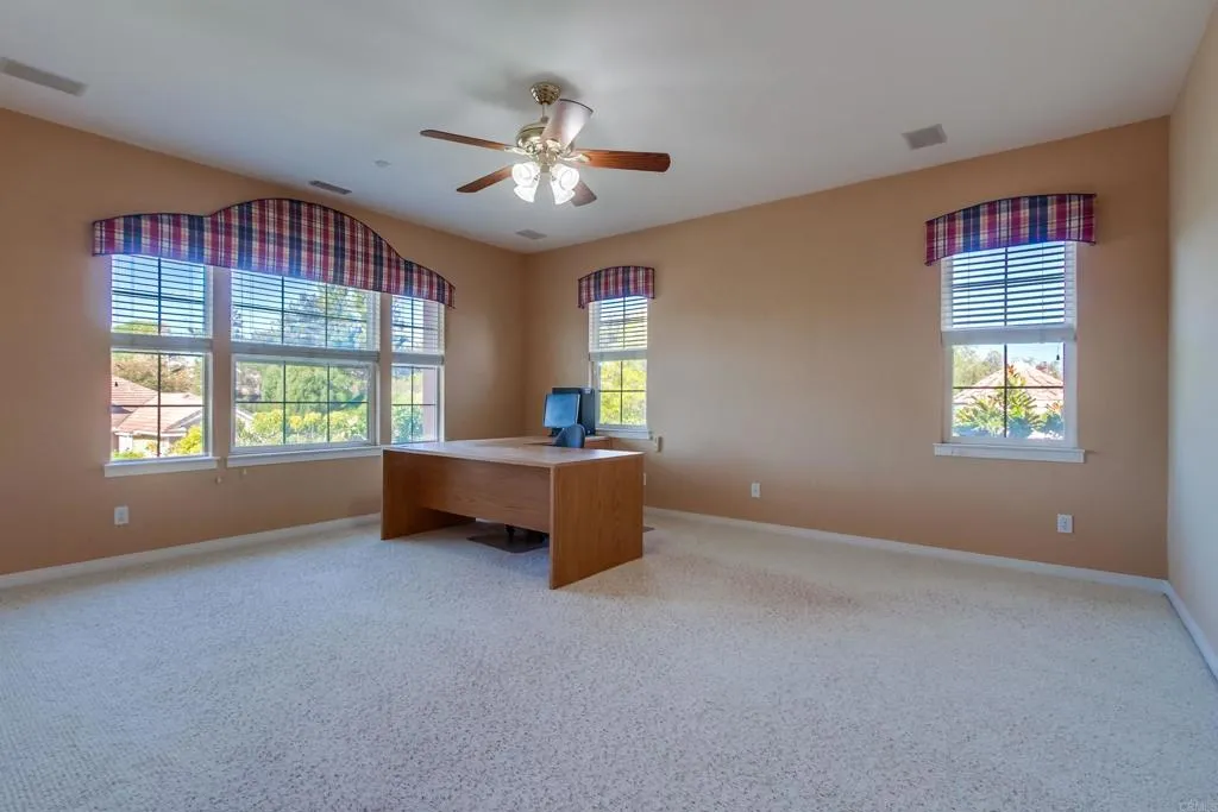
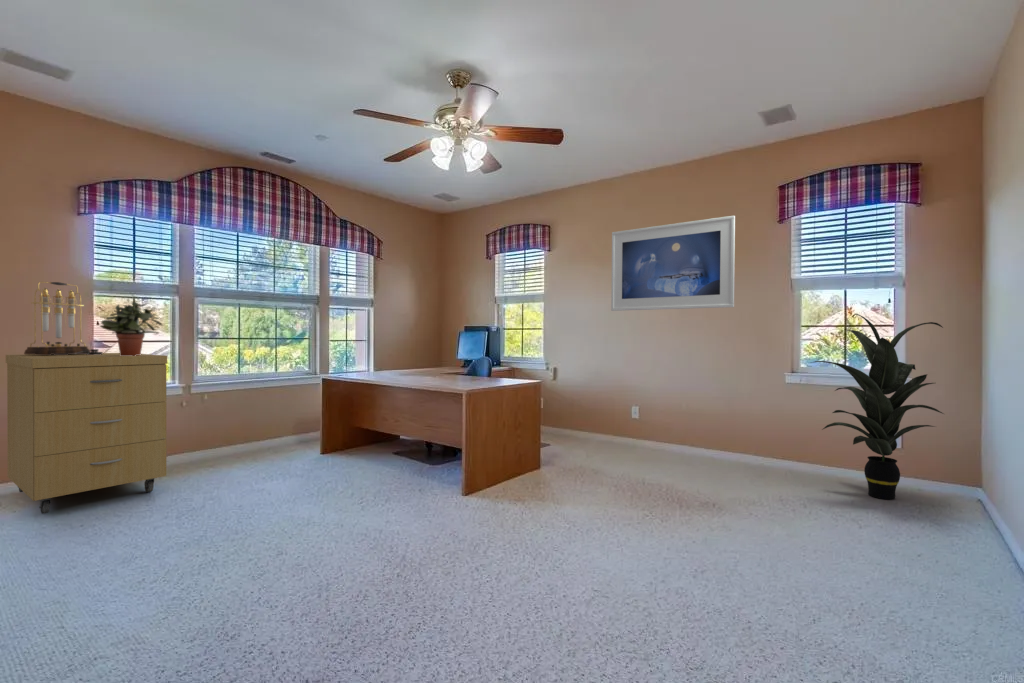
+ potted plant [99,301,164,356]
+ table lamp [23,281,104,355]
+ indoor plant [810,313,945,500]
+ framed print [610,215,736,312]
+ storage cabinet [5,352,168,515]
